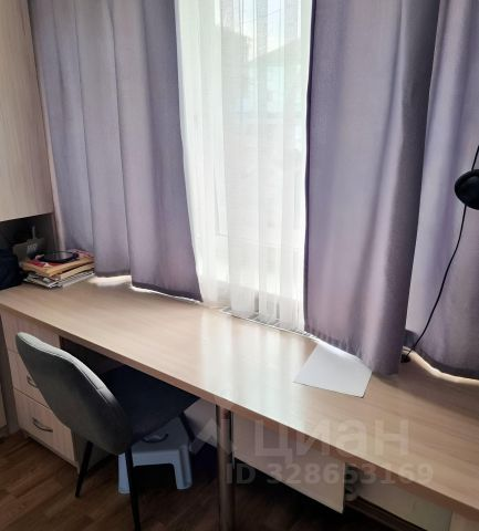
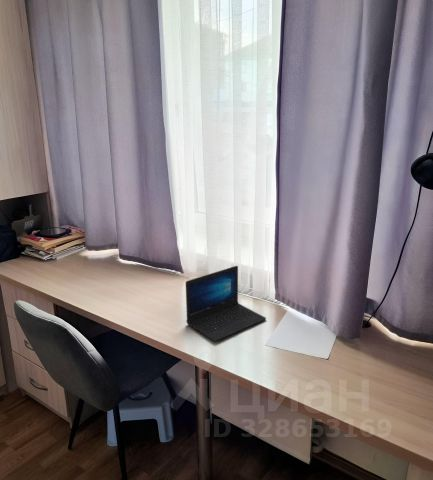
+ laptop [185,265,267,343]
